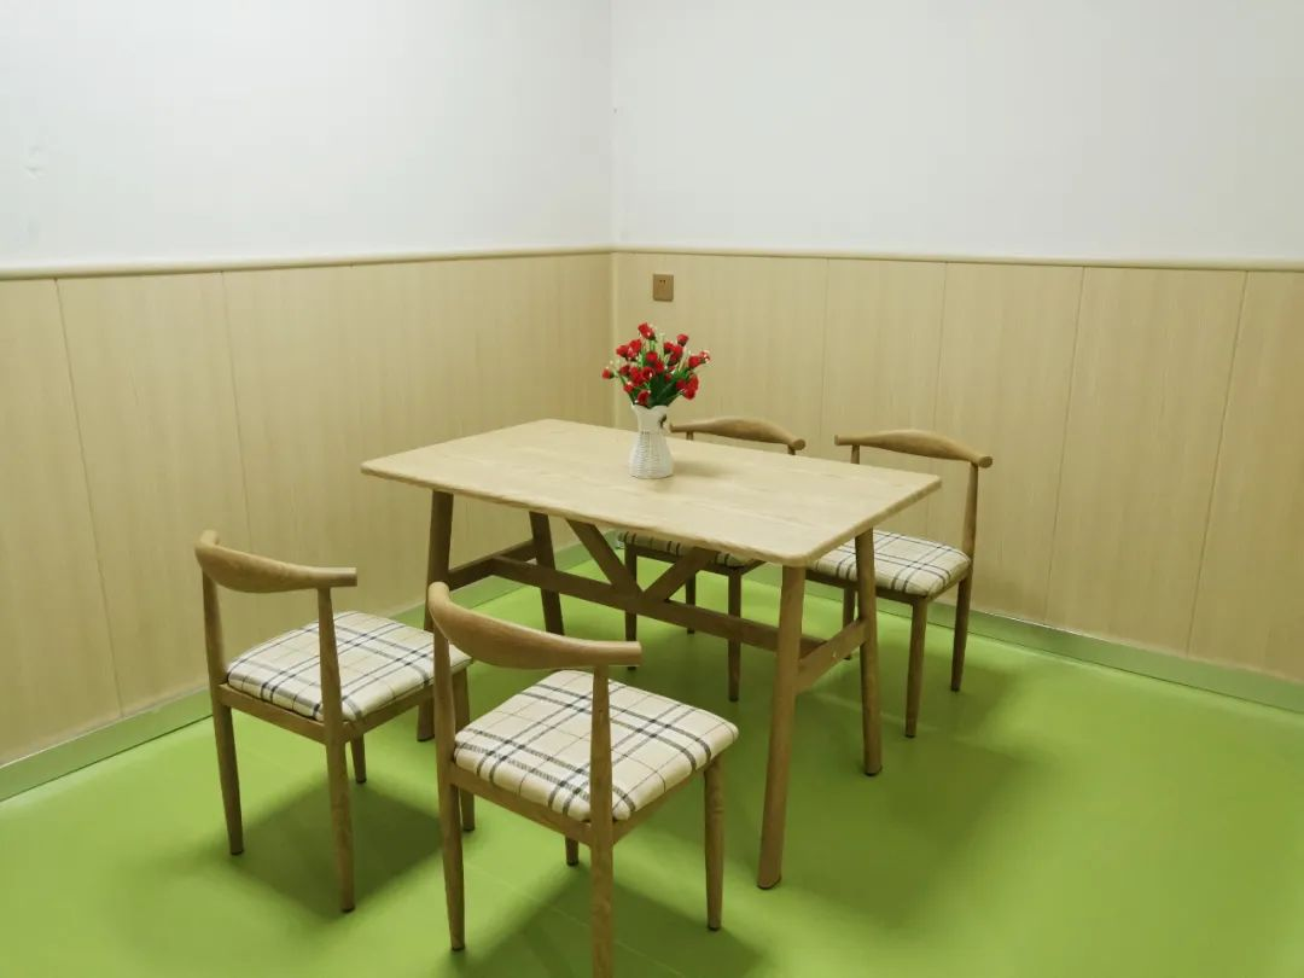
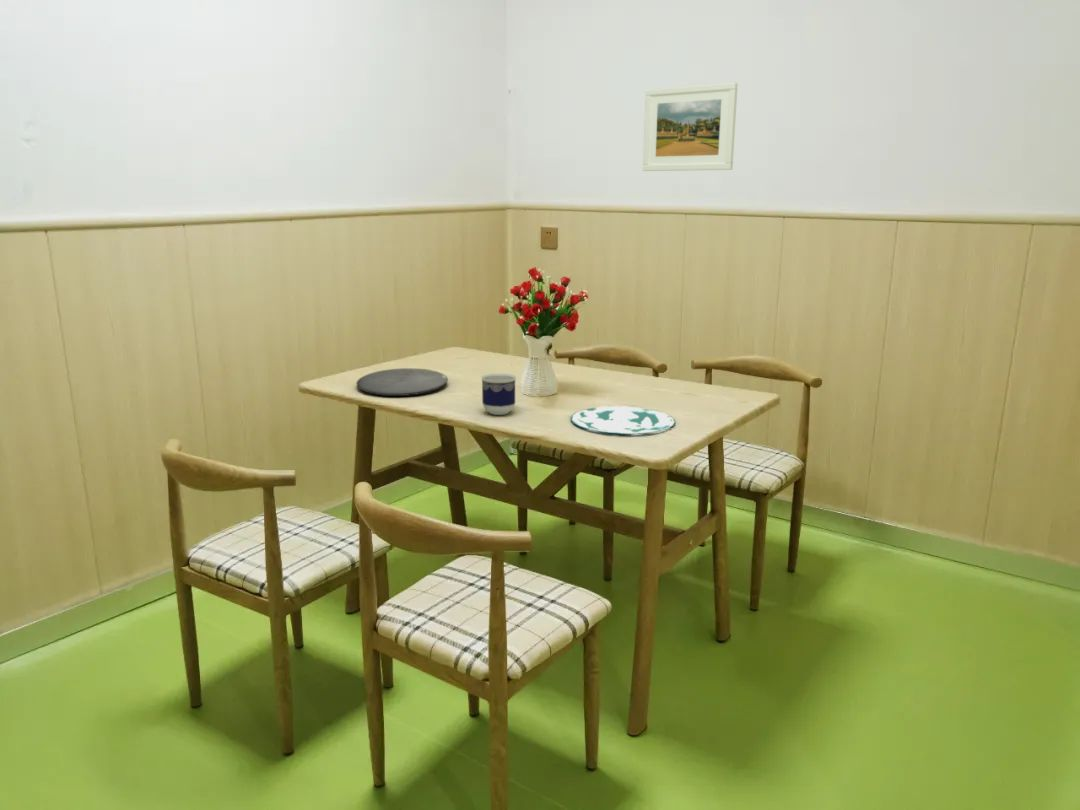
+ plate [355,367,449,397]
+ cup [480,372,517,416]
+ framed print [642,82,739,172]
+ plate [570,405,676,435]
